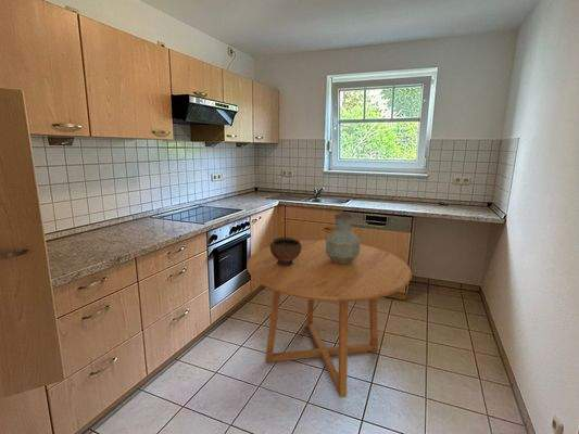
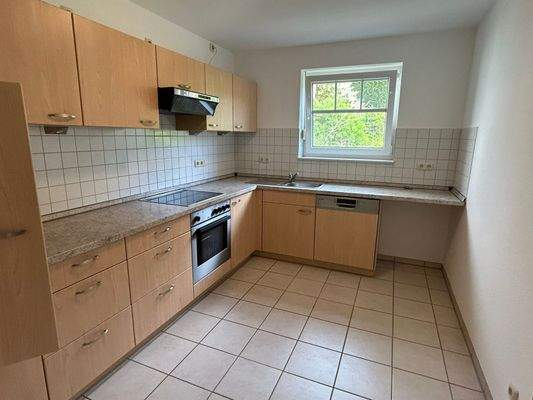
- dining table [246,239,413,398]
- bowl [269,237,302,267]
- vase [325,213,362,264]
